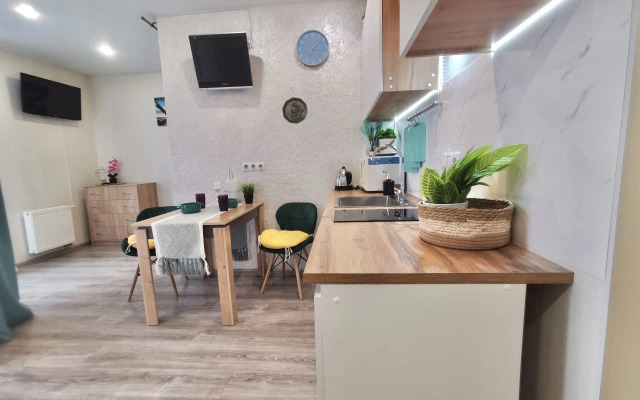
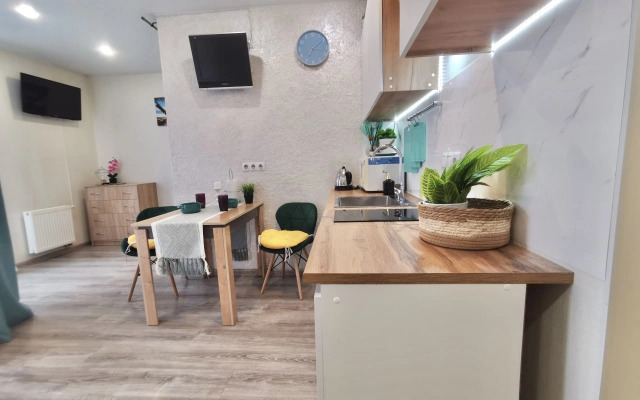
- decorative plate [281,96,309,125]
